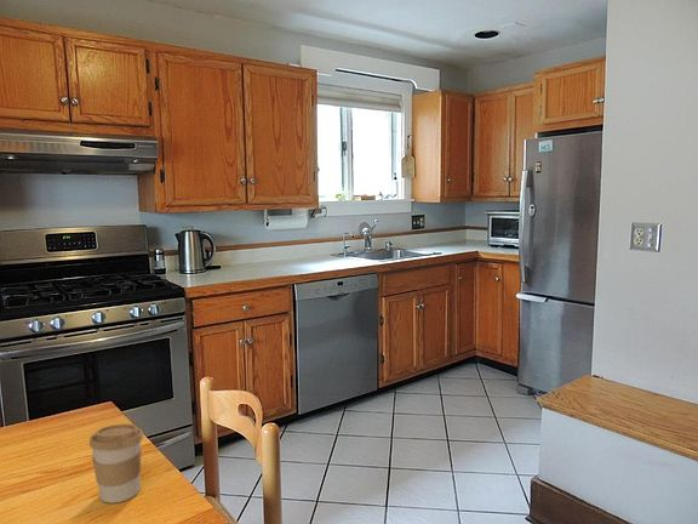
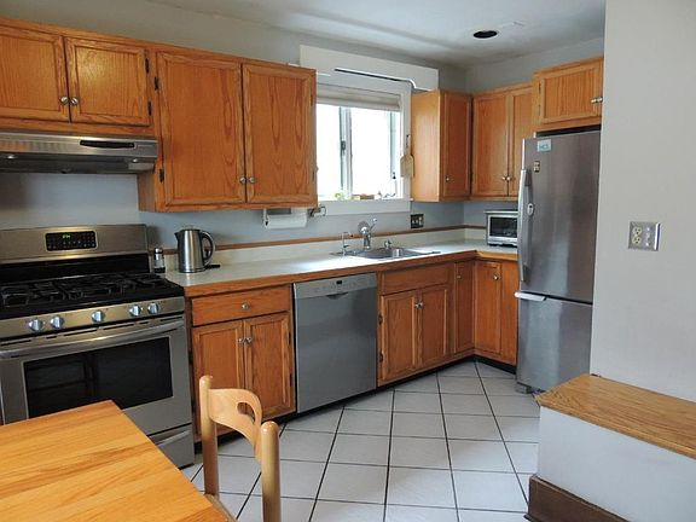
- coffee cup [88,423,144,505]
